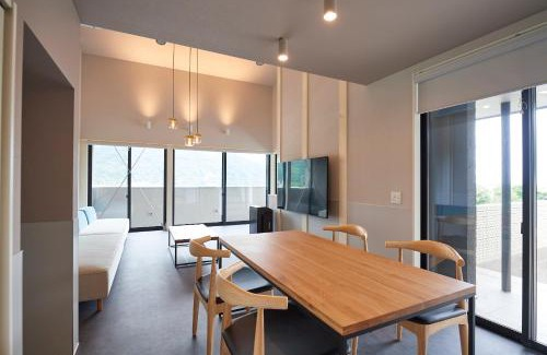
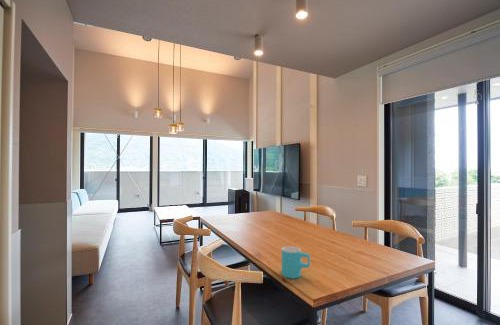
+ cup [281,245,311,279]
